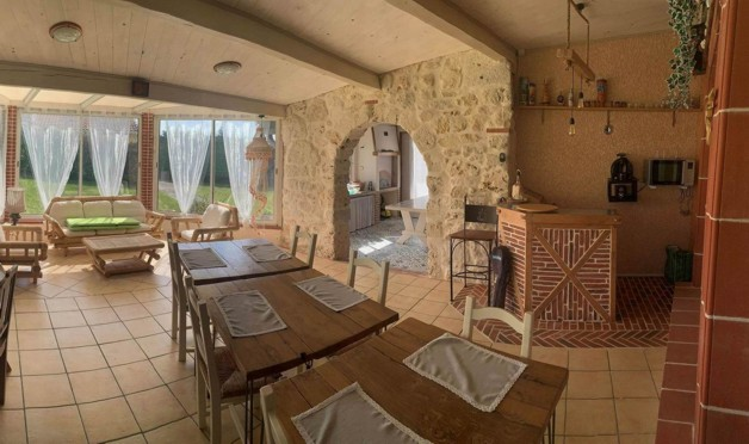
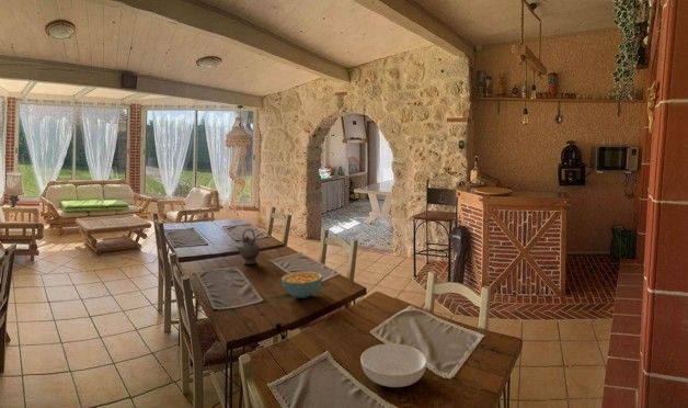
+ cereal bowl [280,270,323,299]
+ teapot [233,227,261,265]
+ serving bowl [359,342,428,388]
